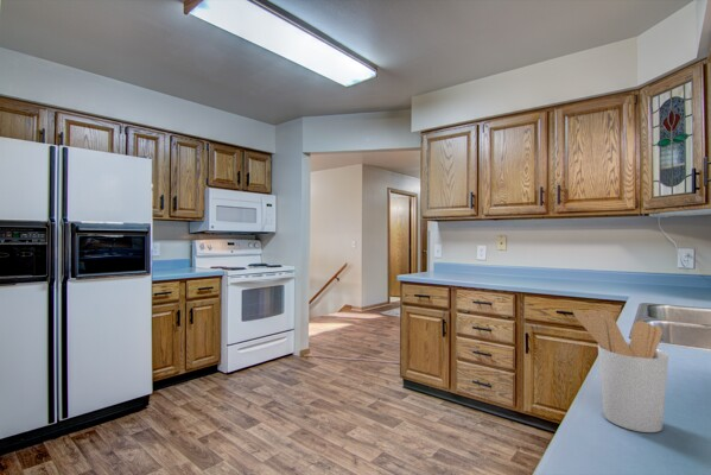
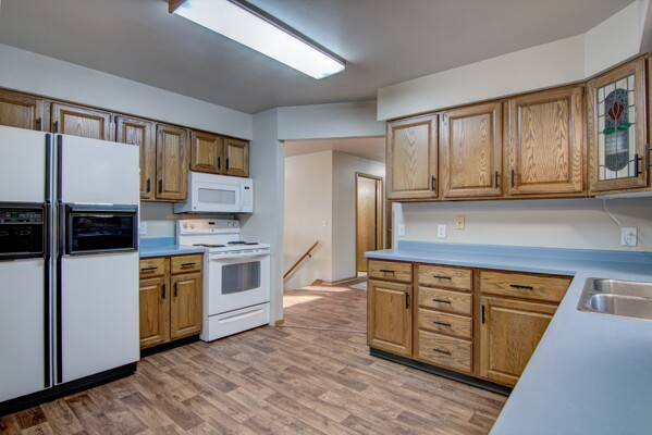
- utensil holder [572,309,669,433]
